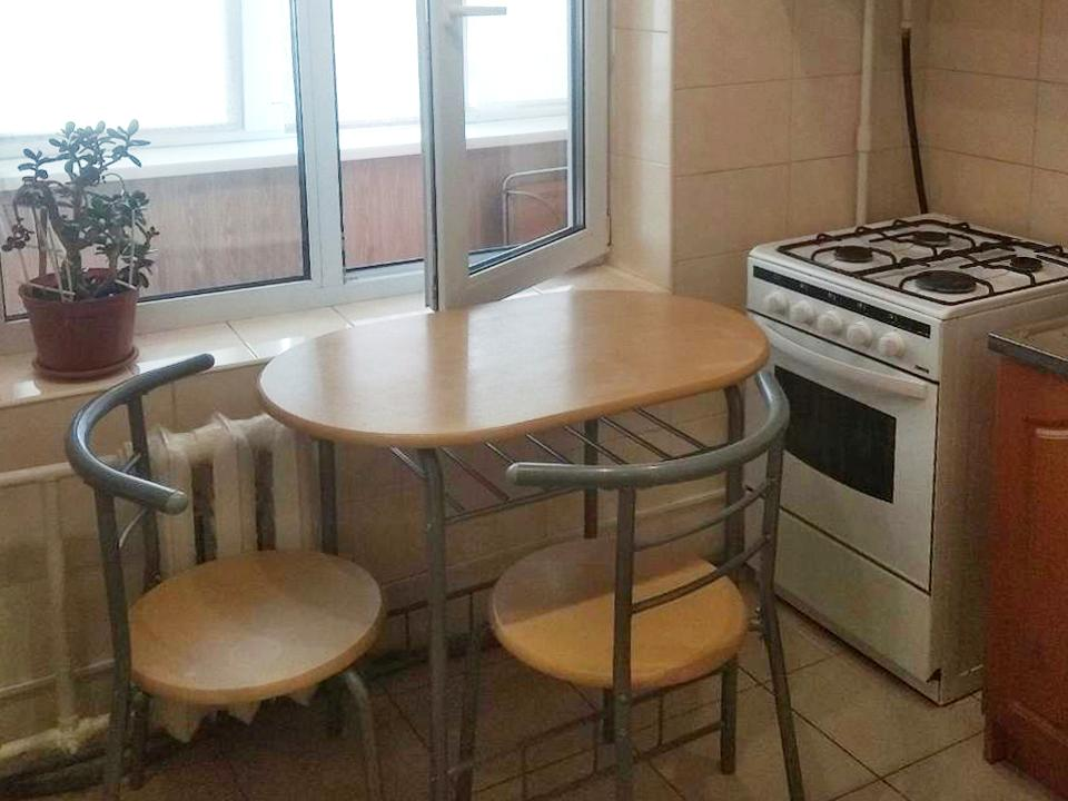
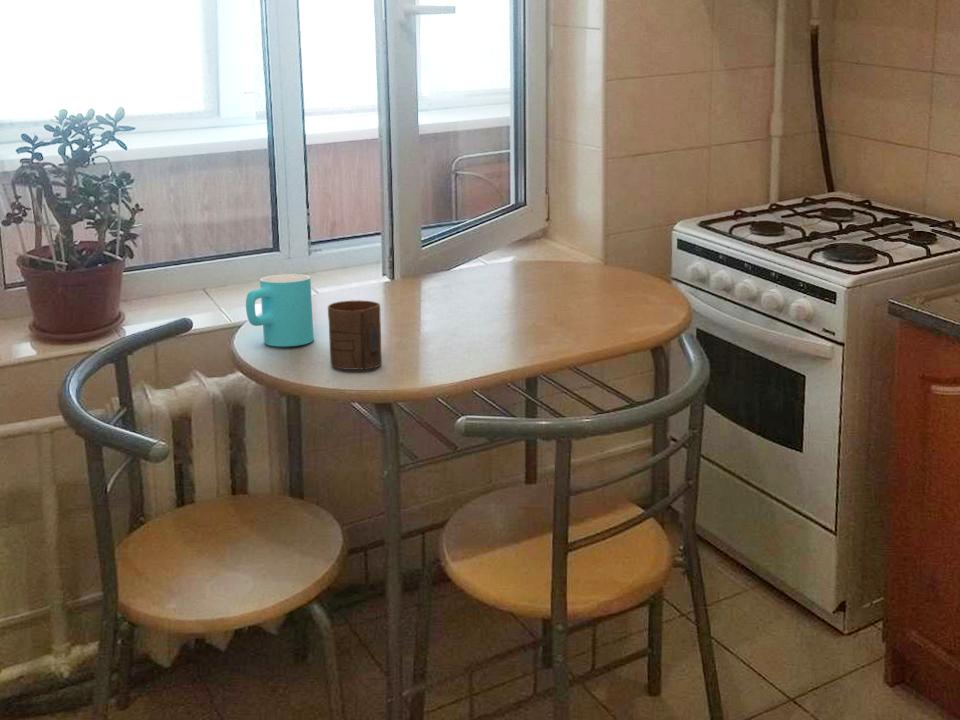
+ cup [245,273,315,347]
+ cup [327,299,383,371]
